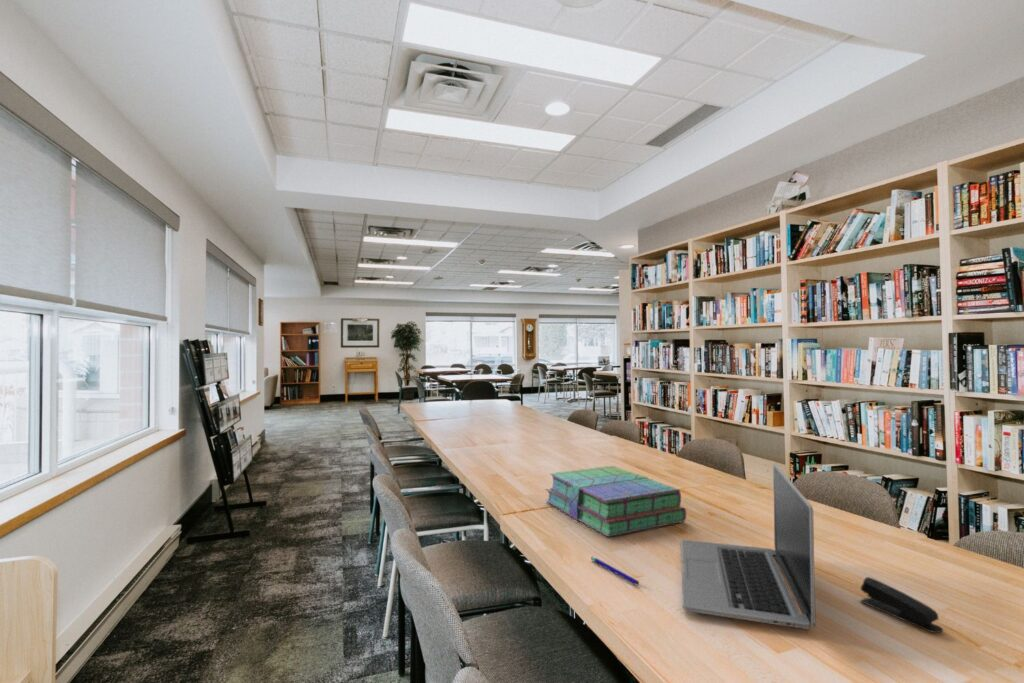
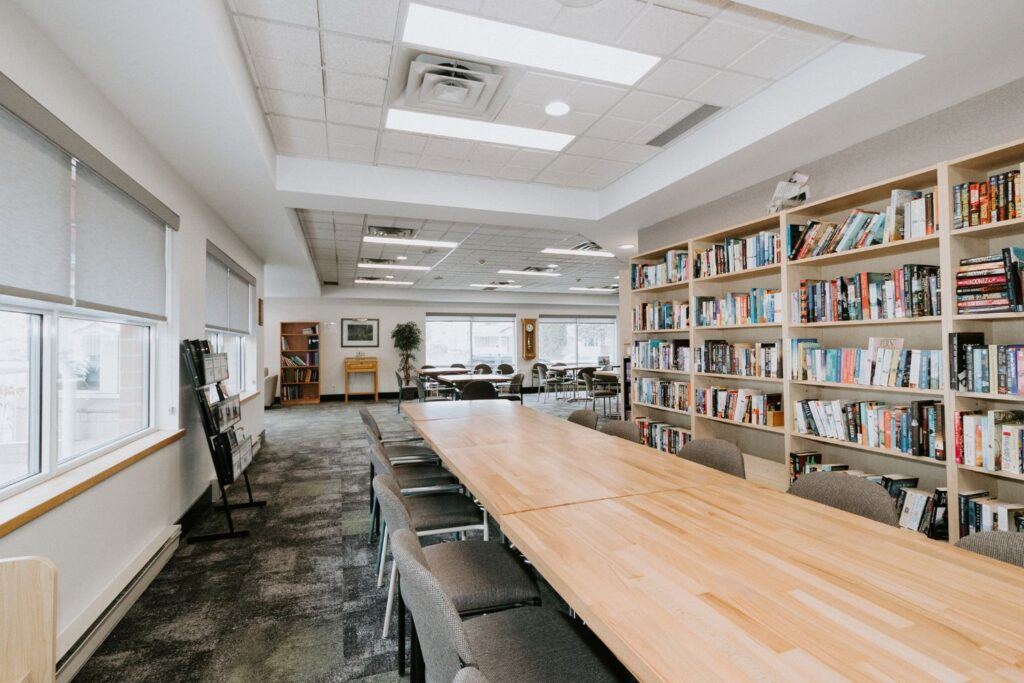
- stack of books [545,465,687,538]
- laptop [680,463,816,630]
- stapler [859,576,944,634]
- pen [590,556,640,586]
